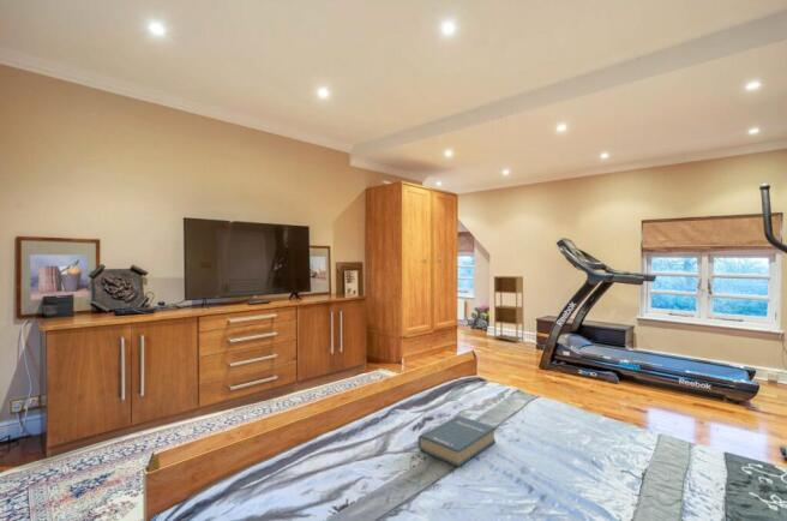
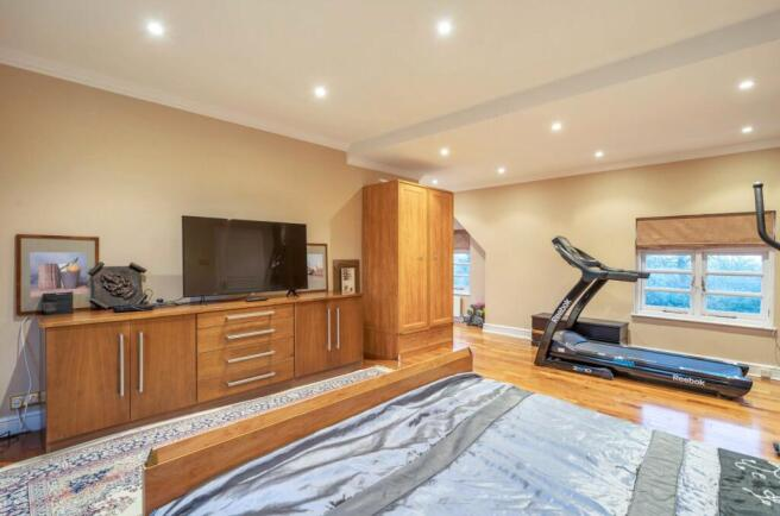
- shelving unit [493,275,525,343]
- hardback book [417,414,497,468]
